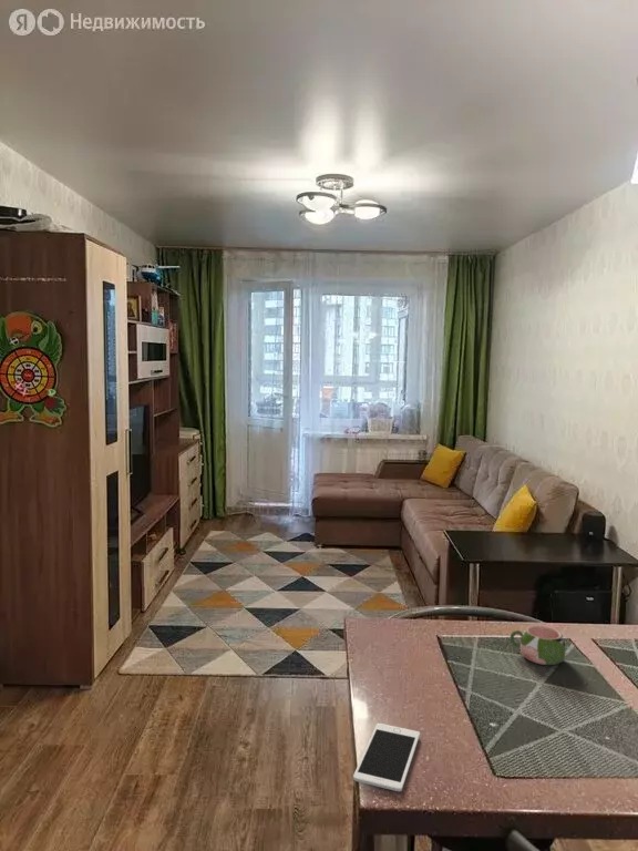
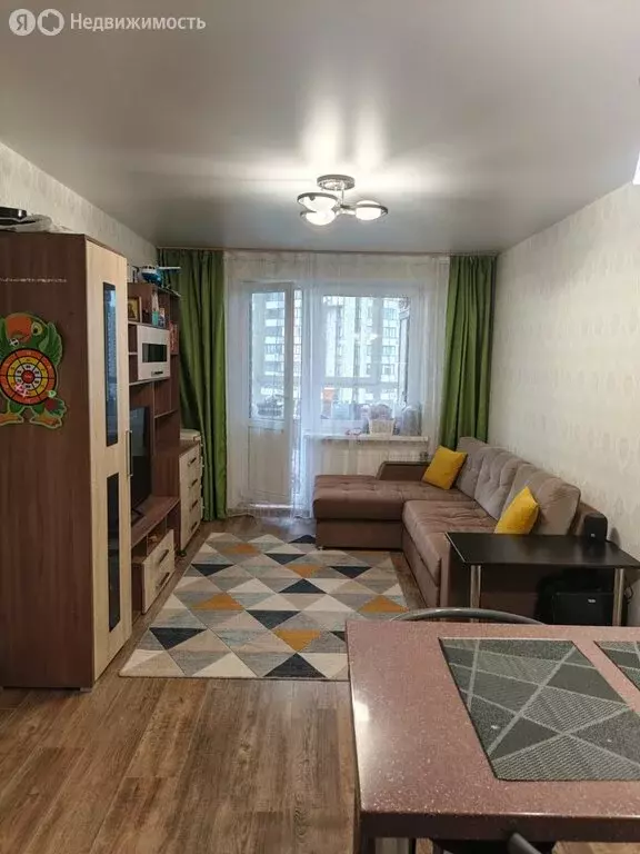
- mug [510,624,567,666]
- cell phone [352,722,421,792]
